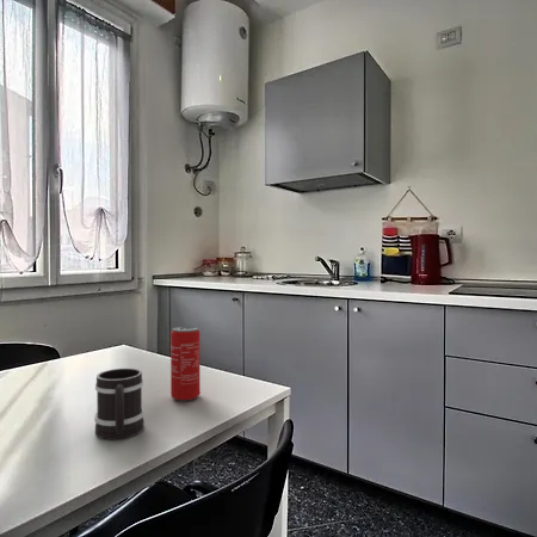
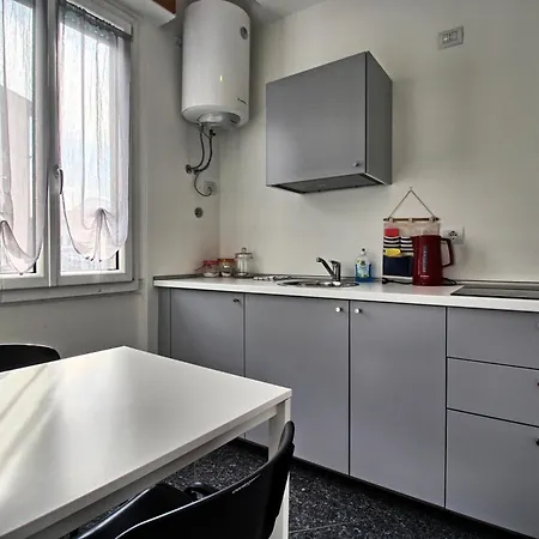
- mug [93,368,146,442]
- beverage can [169,326,202,402]
